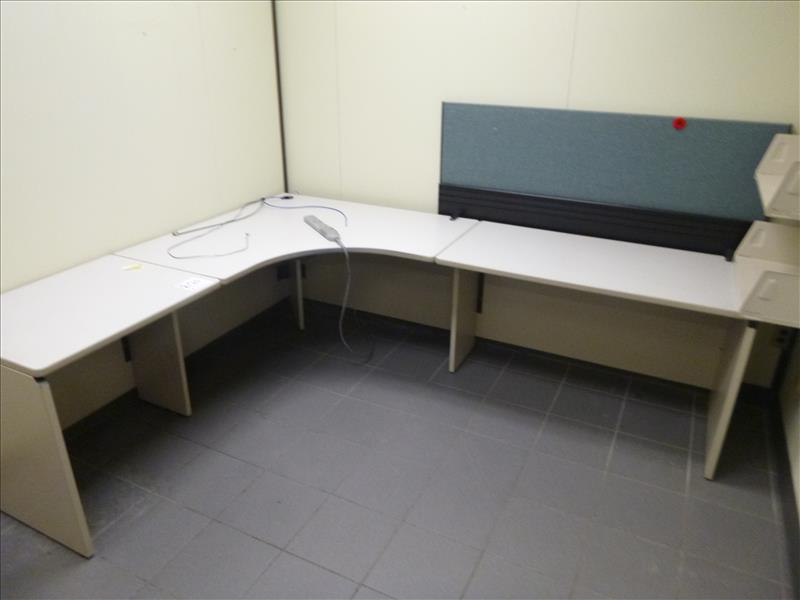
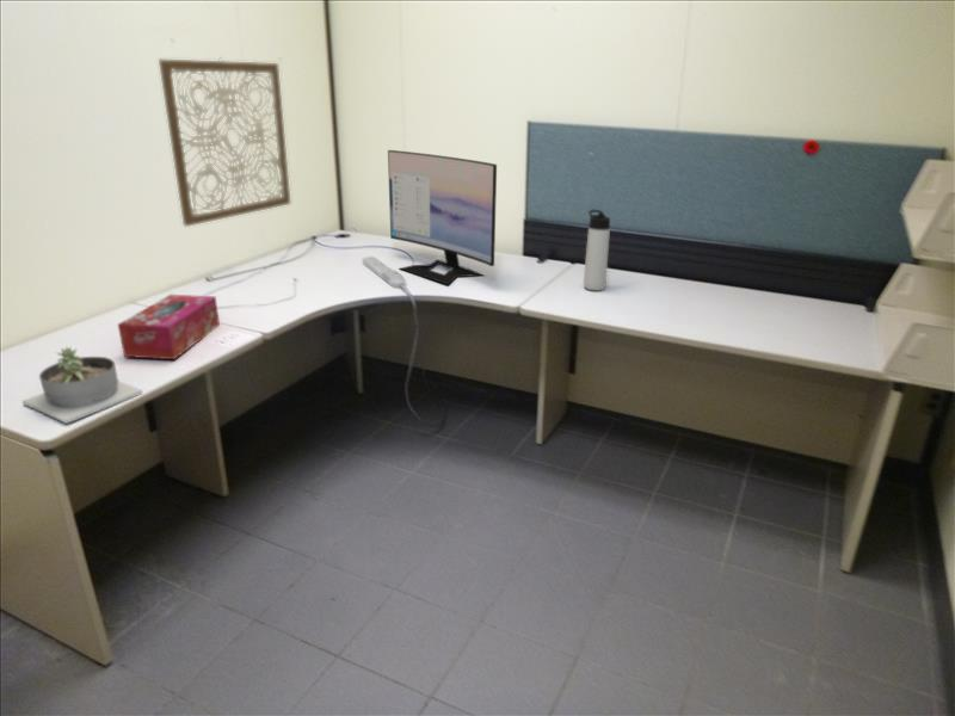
+ succulent planter [21,346,144,425]
+ computer monitor [387,149,498,285]
+ tissue box [117,294,221,360]
+ wall art [158,56,291,228]
+ thermos bottle [583,209,611,291]
